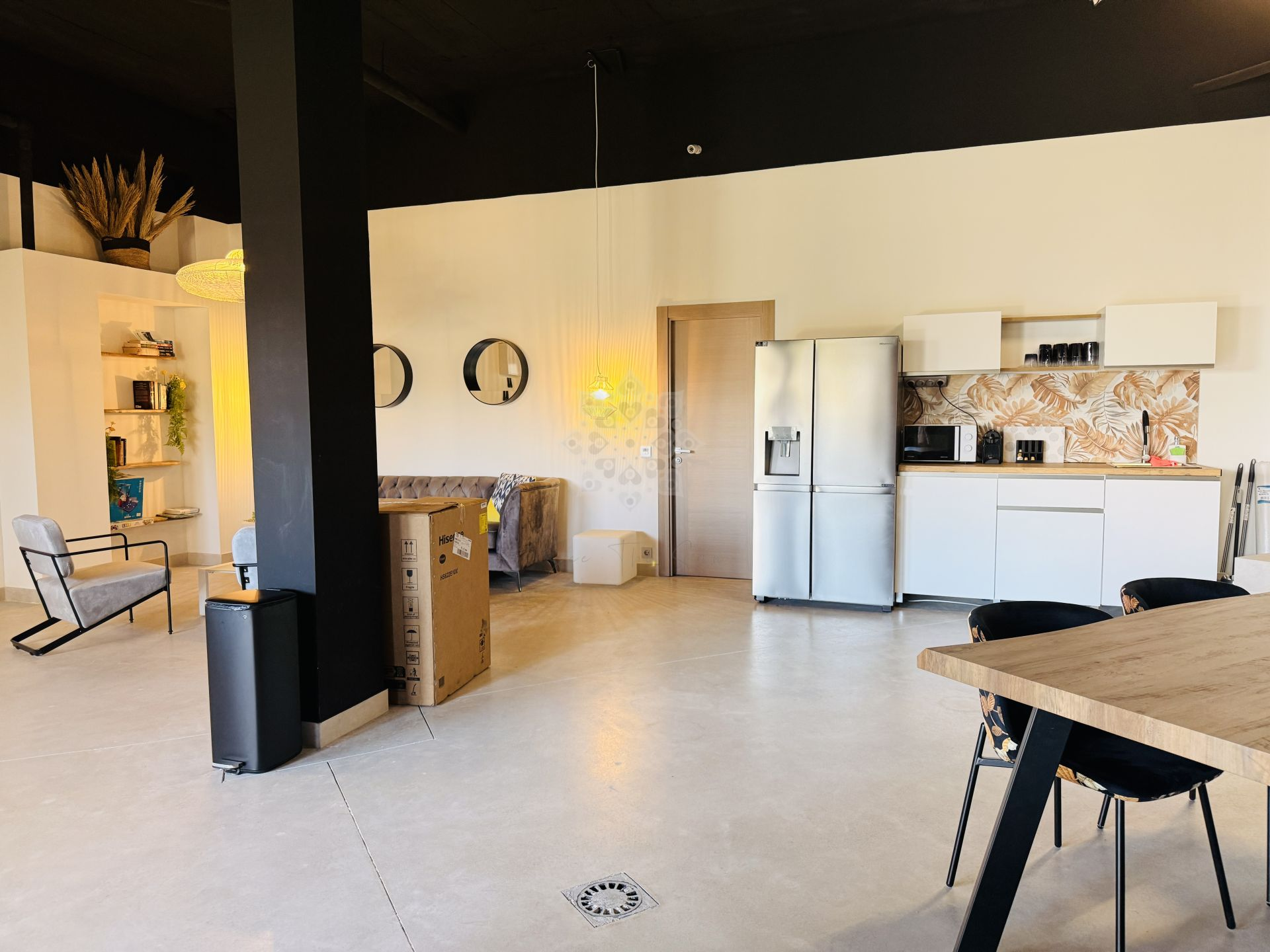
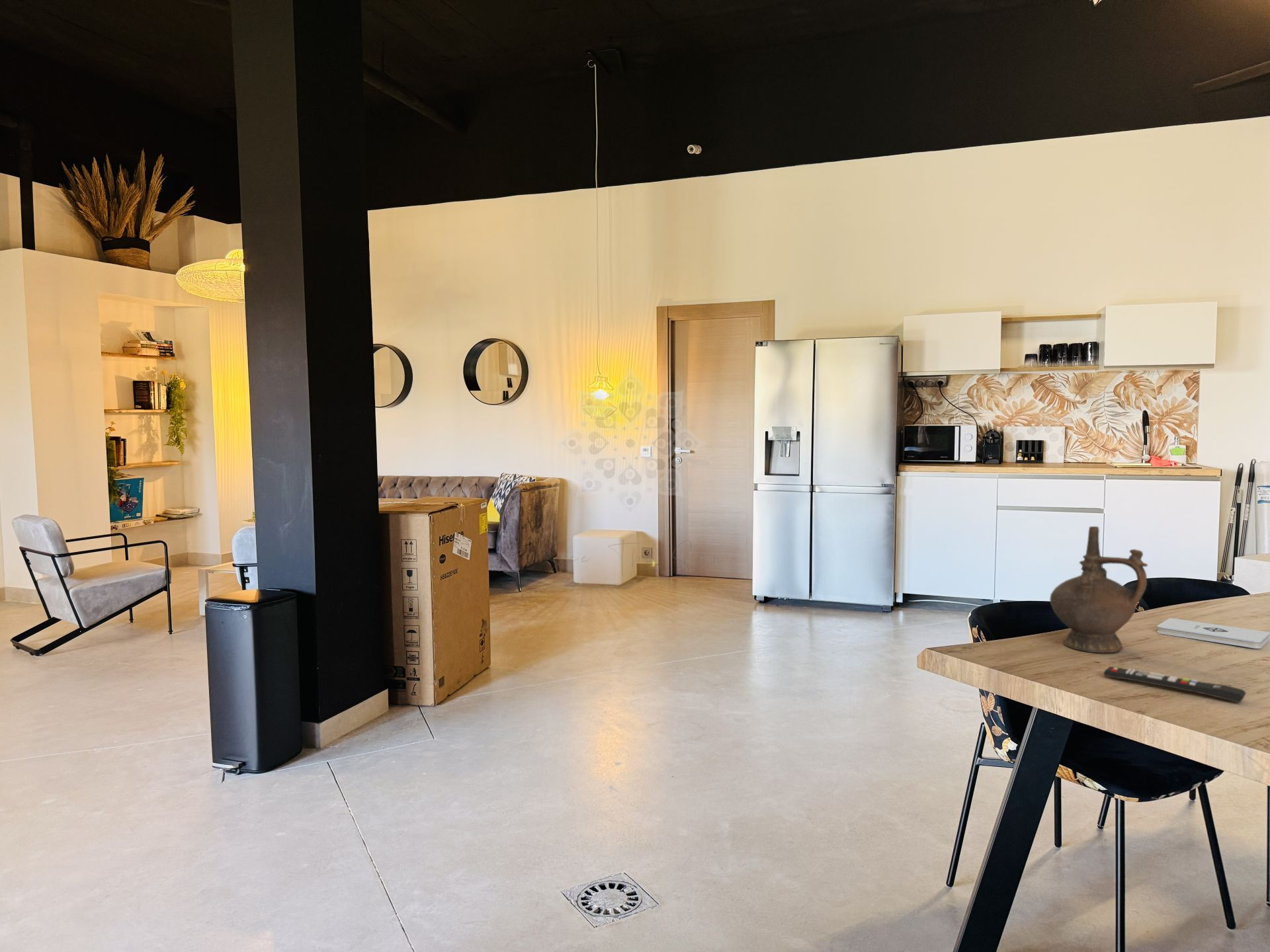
+ notepad [1156,617,1270,649]
+ remote control [1103,666,1247,703]
+ ceremonial vessel [1049,526,1148,654]
